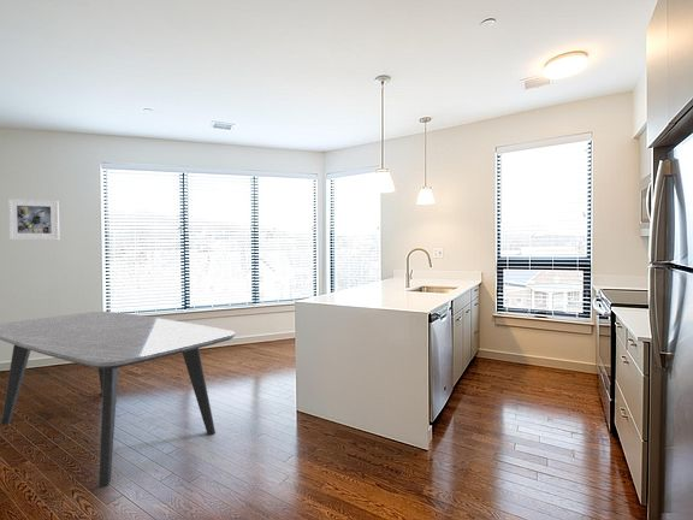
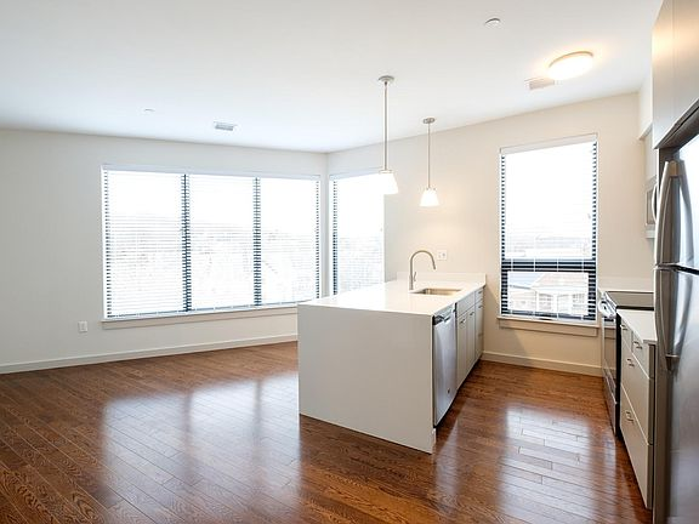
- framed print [7,197,60,241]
- dining table [0,311,236,489]
